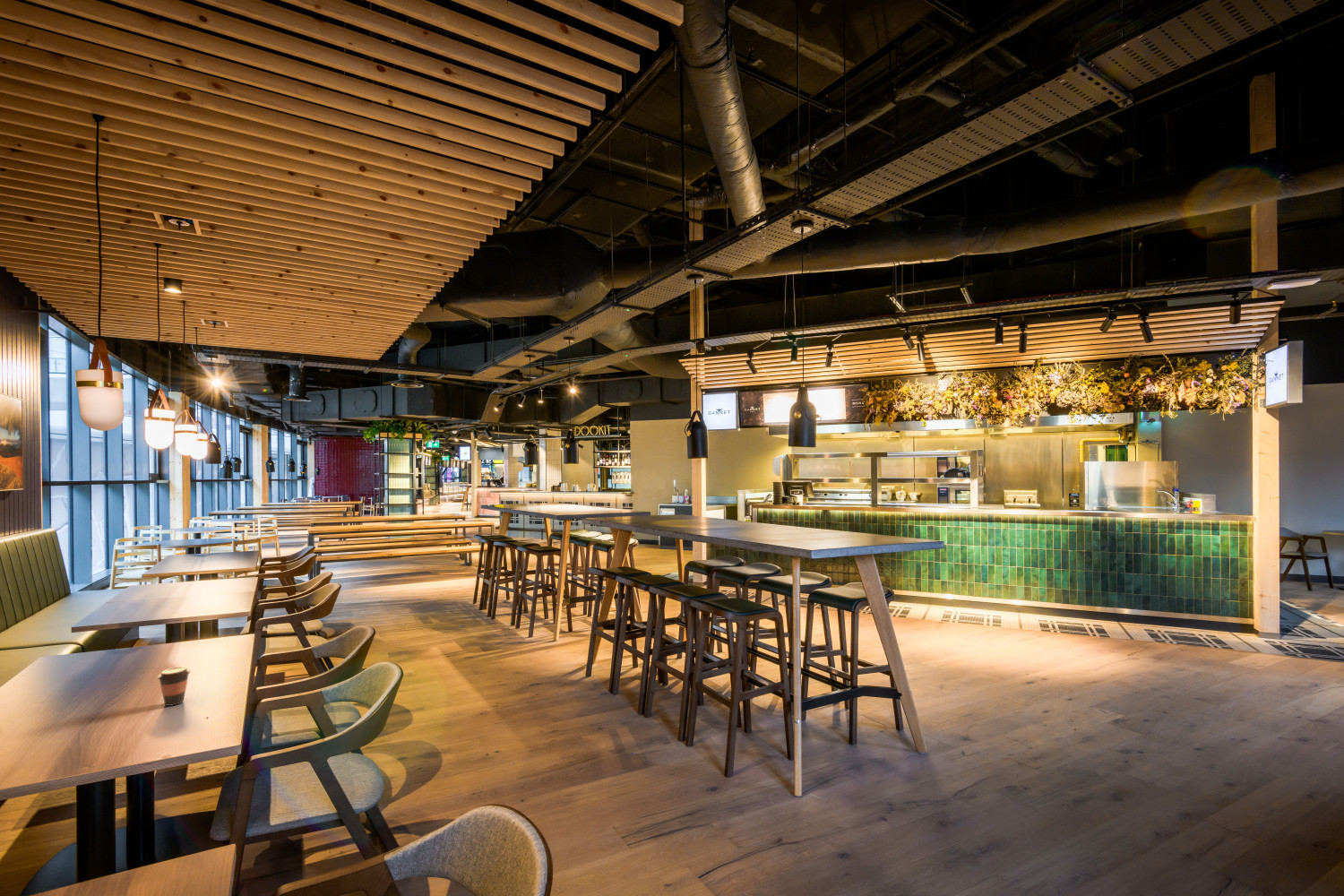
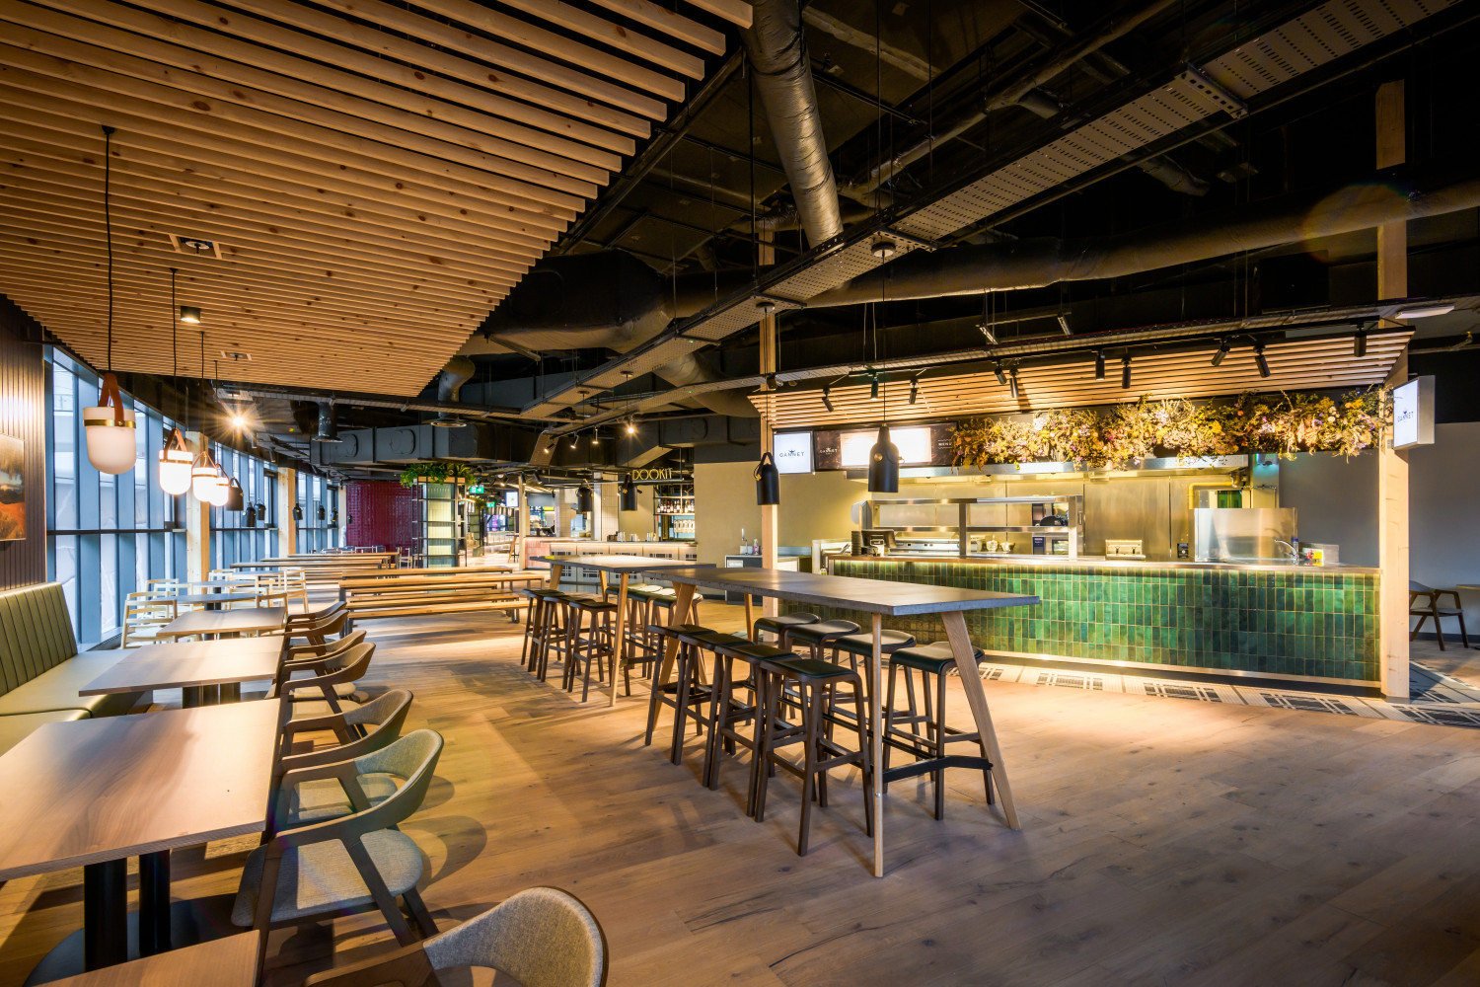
- coffee cup [157,666,192,707]
